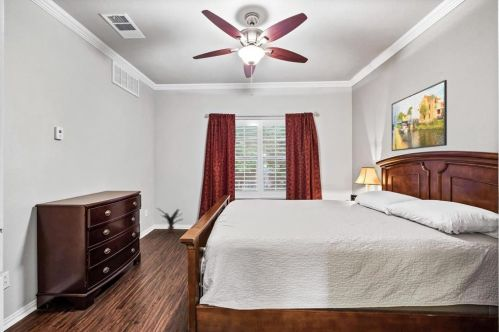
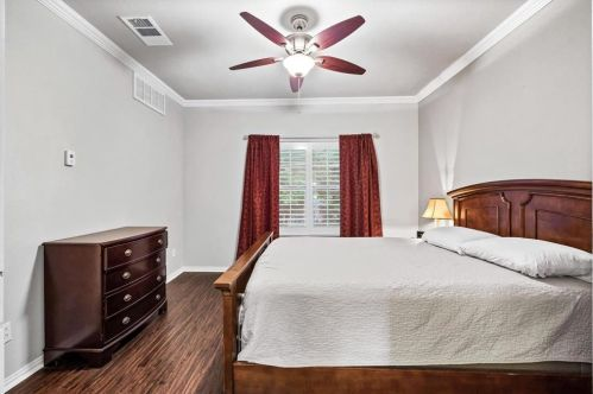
- potted plant [156,207,184,234]
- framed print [391,79,448,152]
